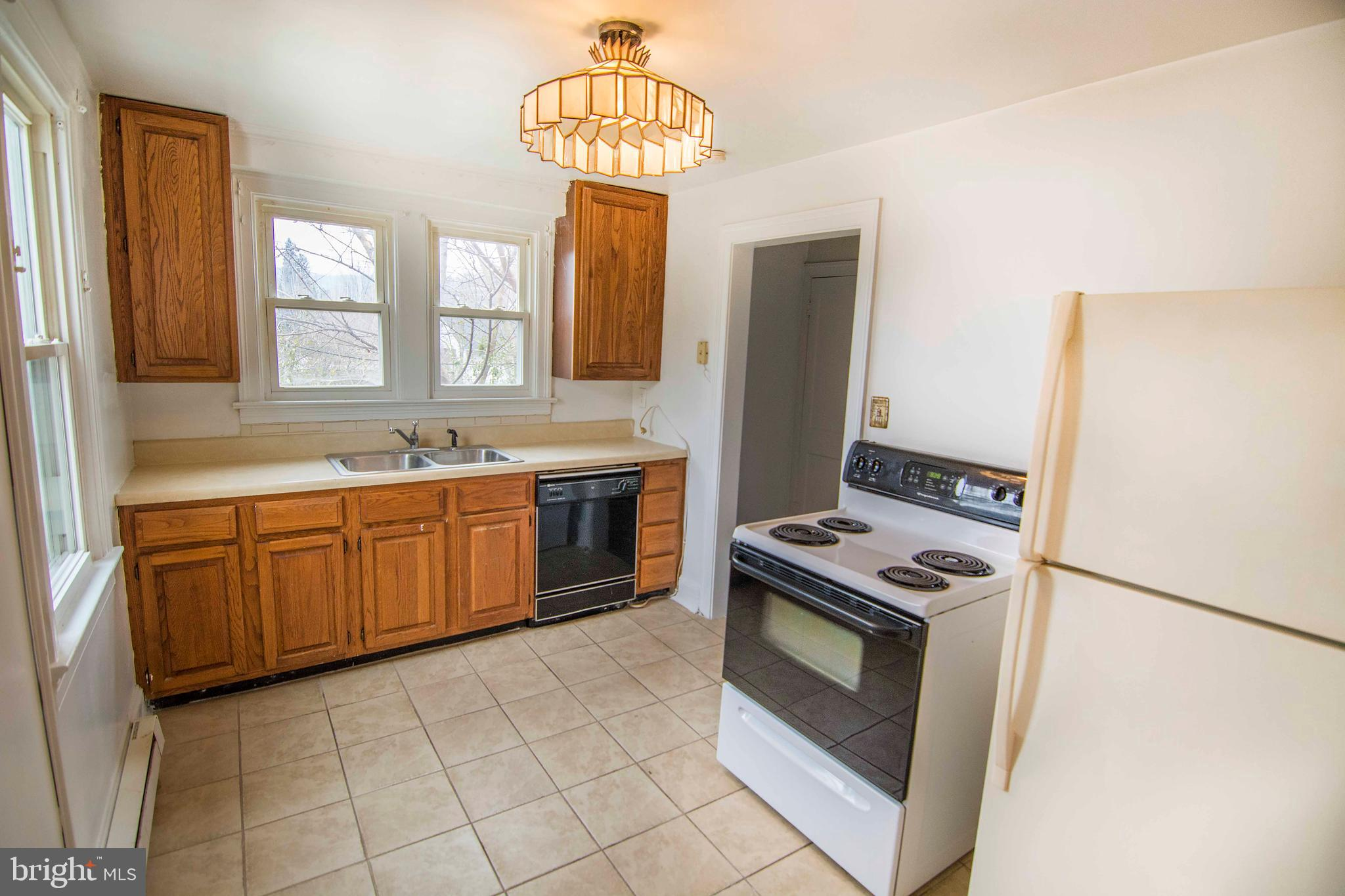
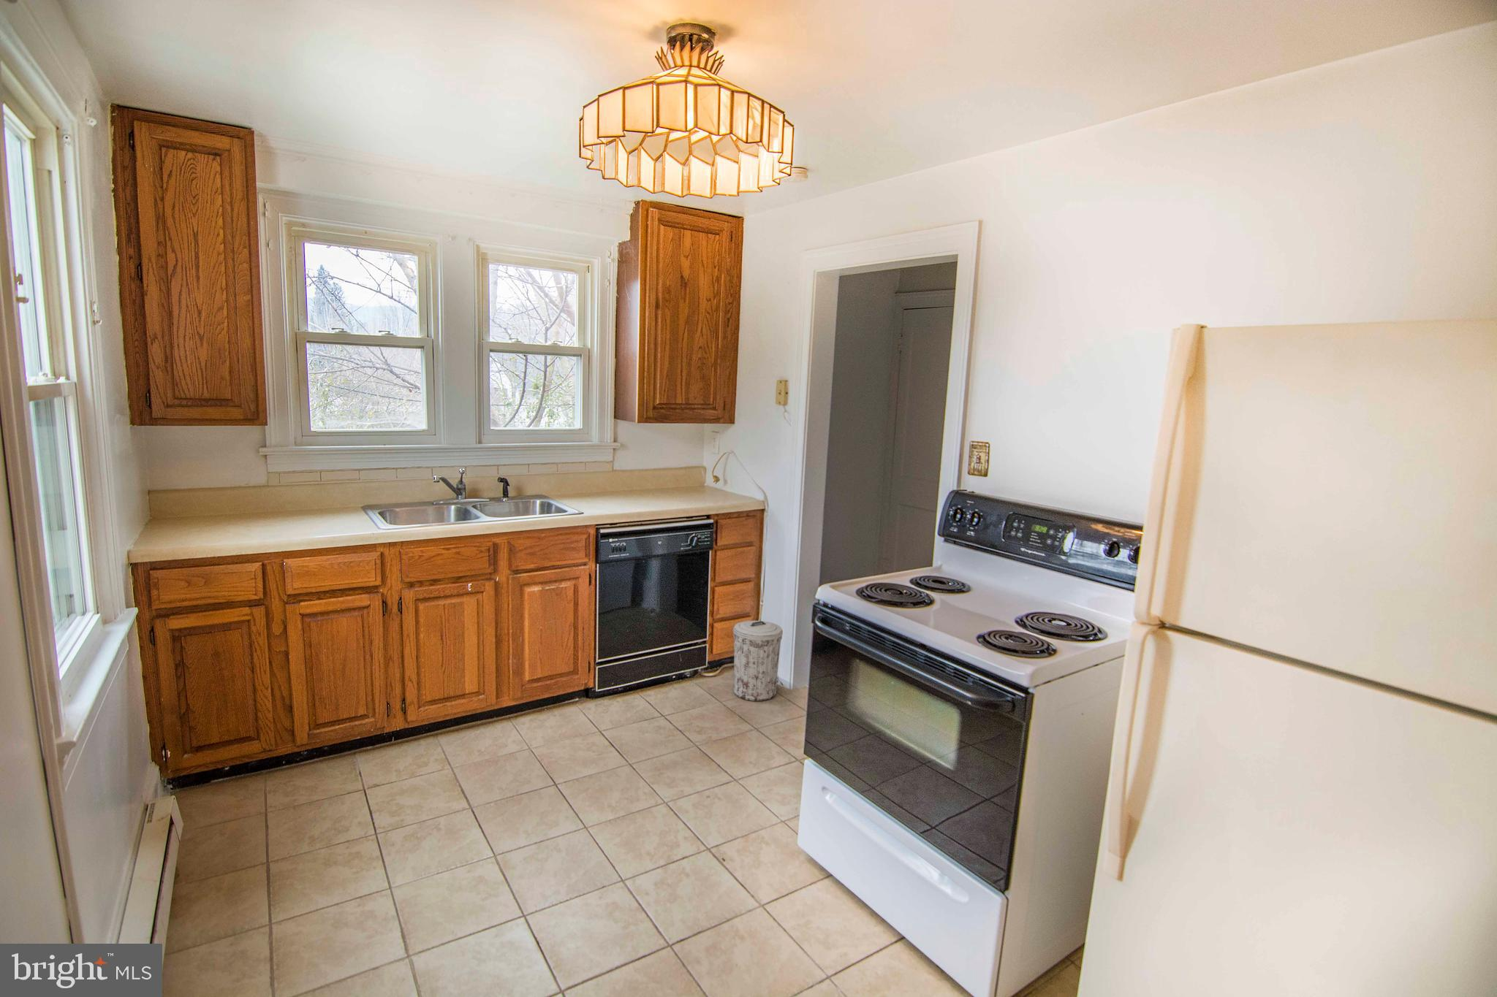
+ trash can [732,620,784,701]
